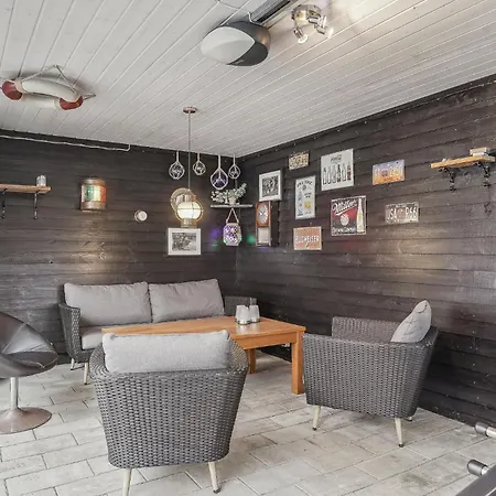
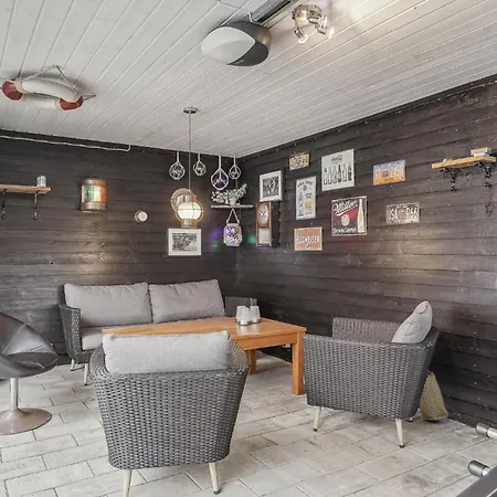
+ basket [417,370,450,422]
